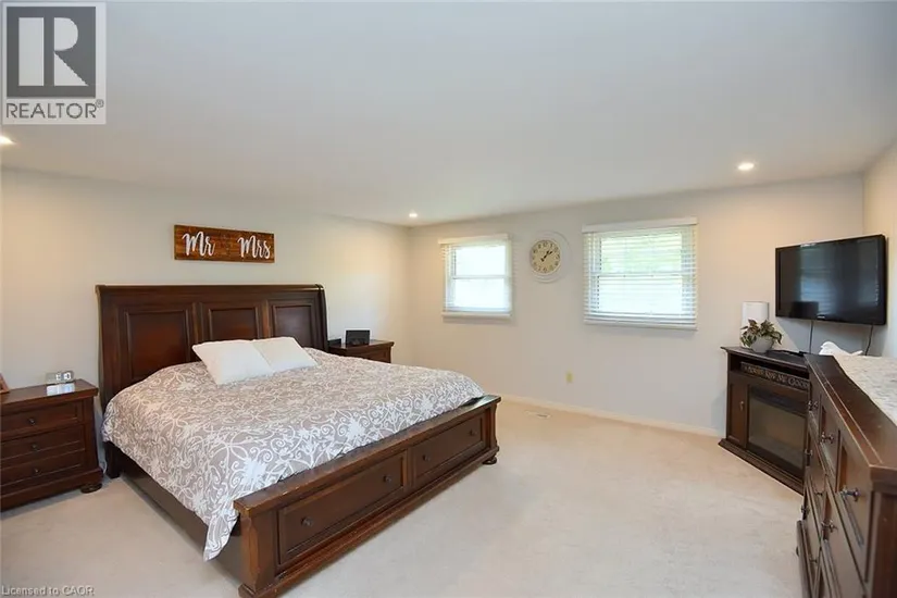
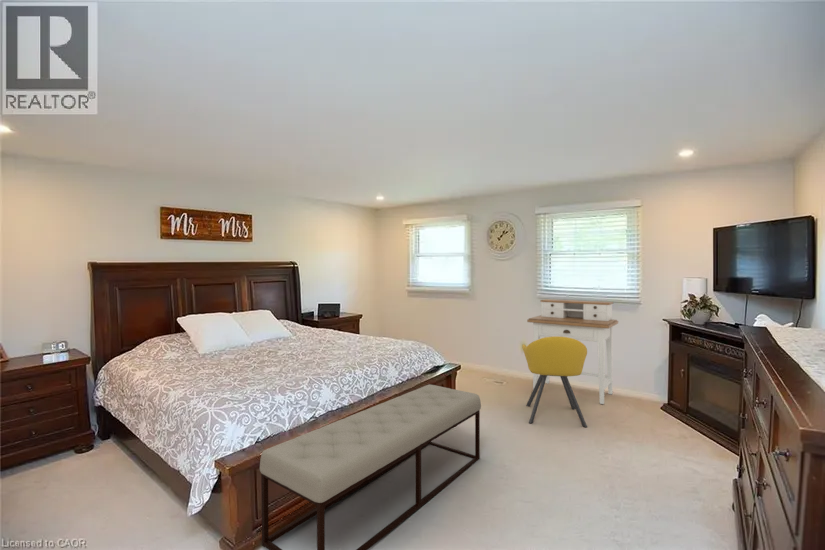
+ chair [521,336,588,428]
+ bench [259,383,482,550]
+ desk [526,298,619,405]
